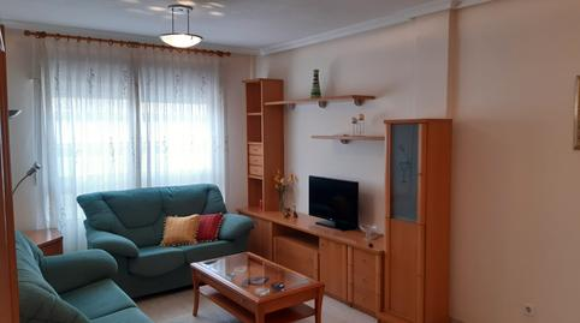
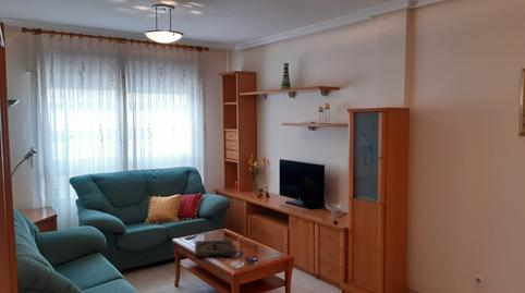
+ wooden tray [194,239,235,259]
